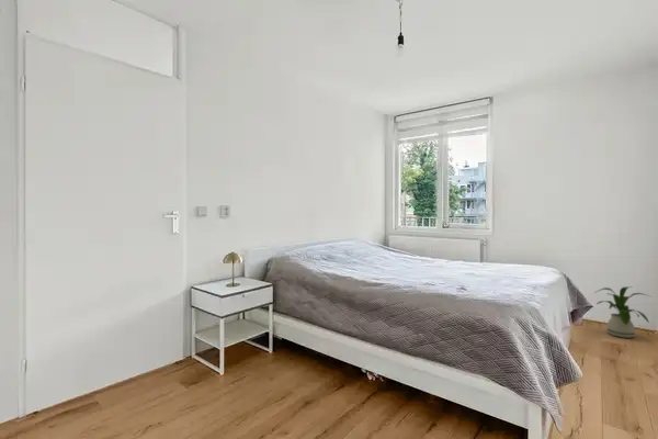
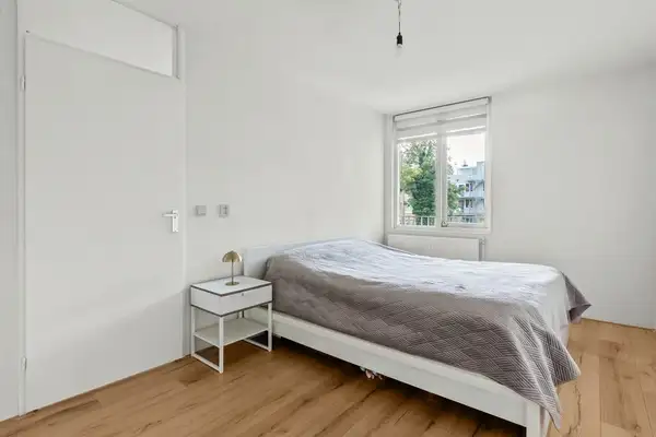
- house plant [593,285,654,339]
